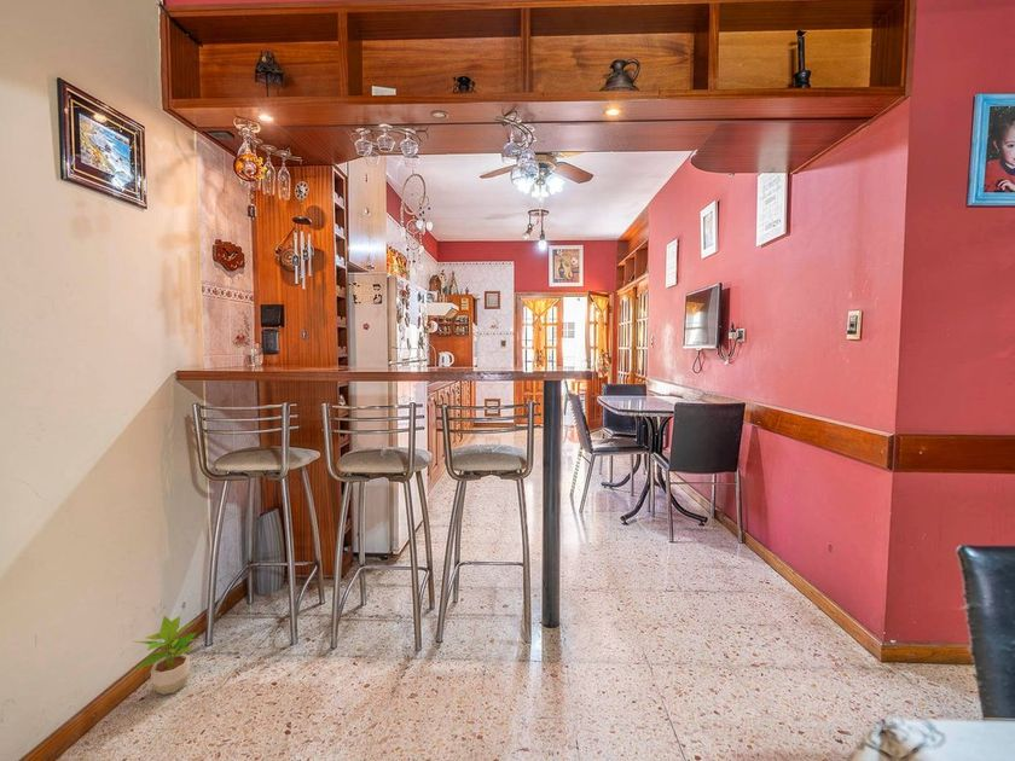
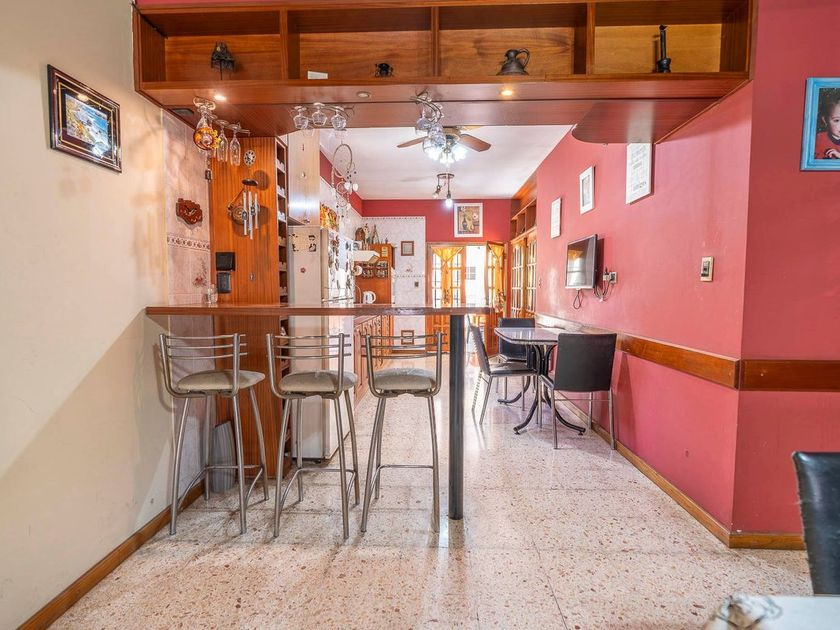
- potted plant [129,615,198,696]
